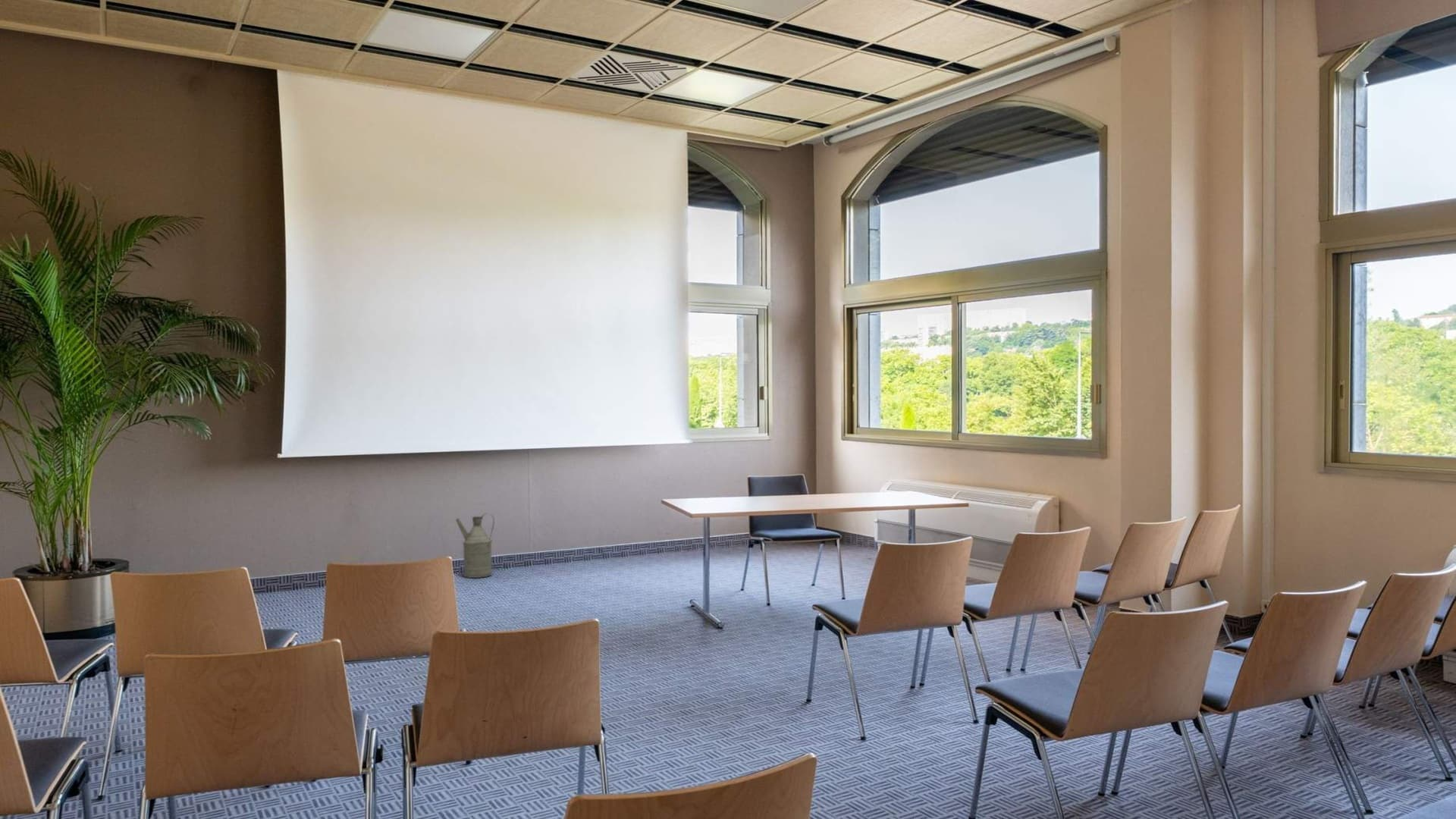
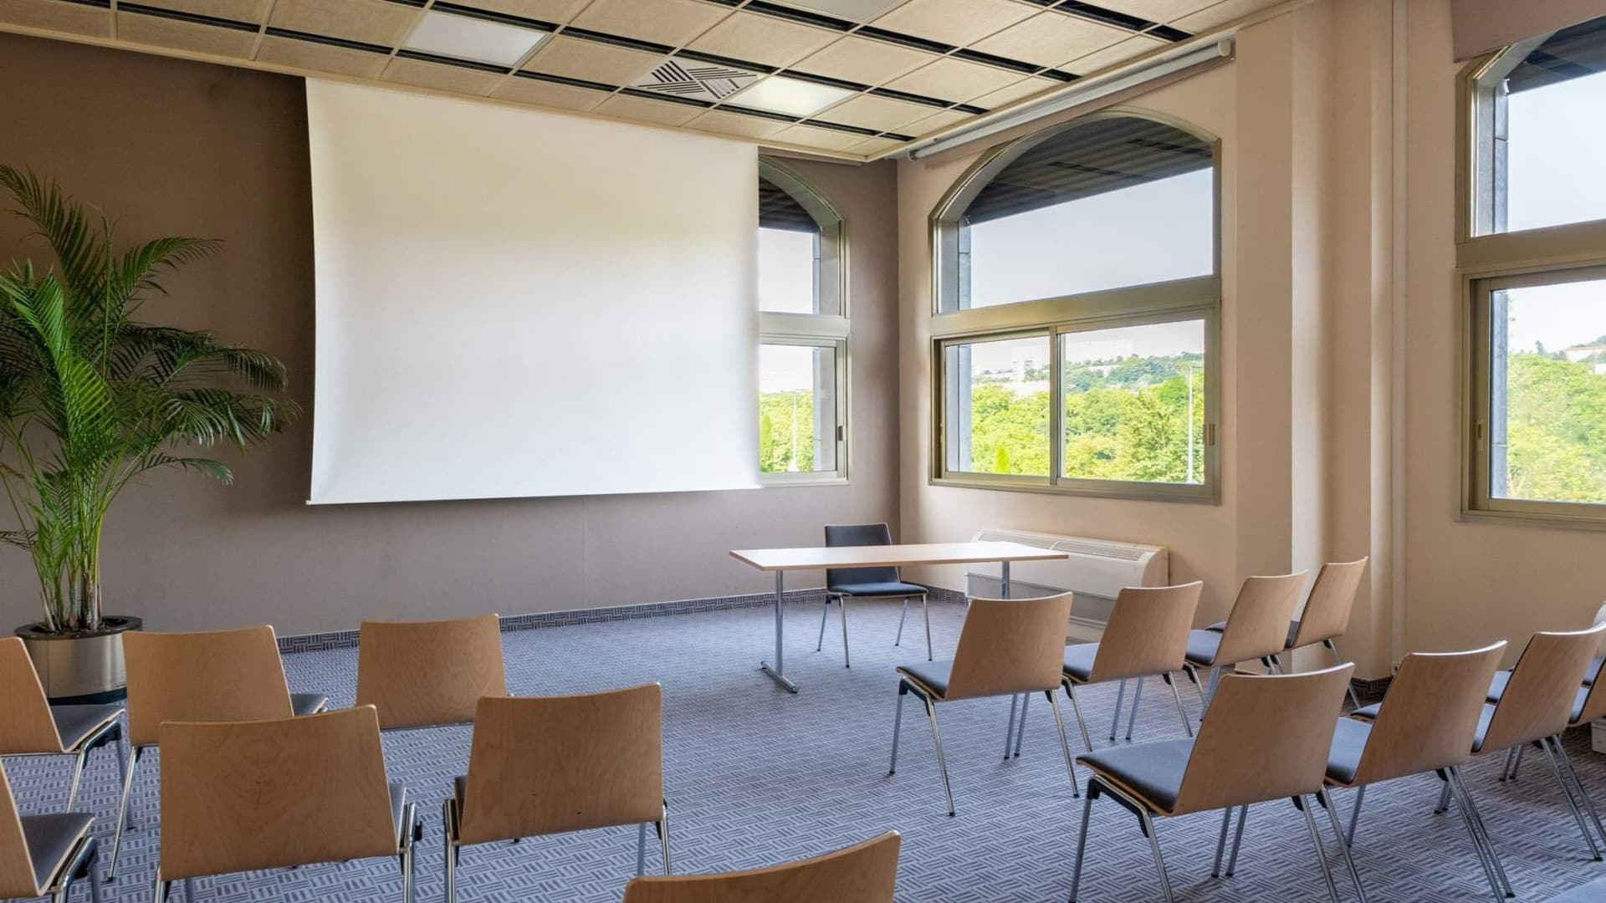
- watering can [455,513,495,579]
